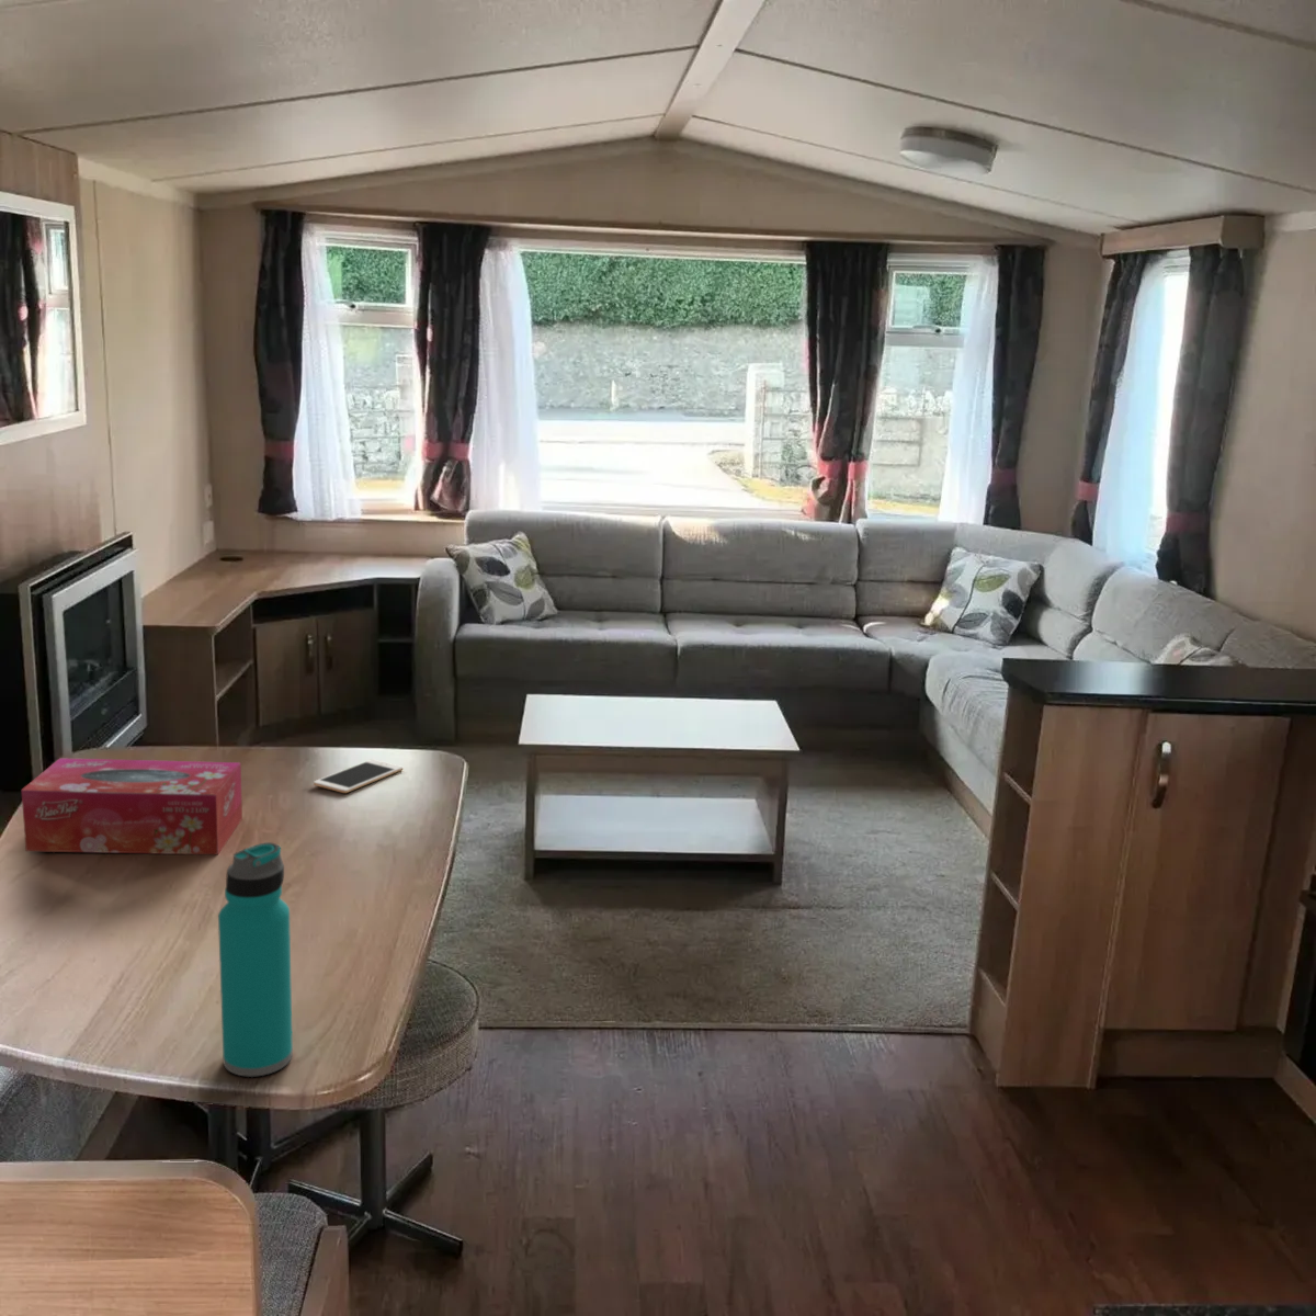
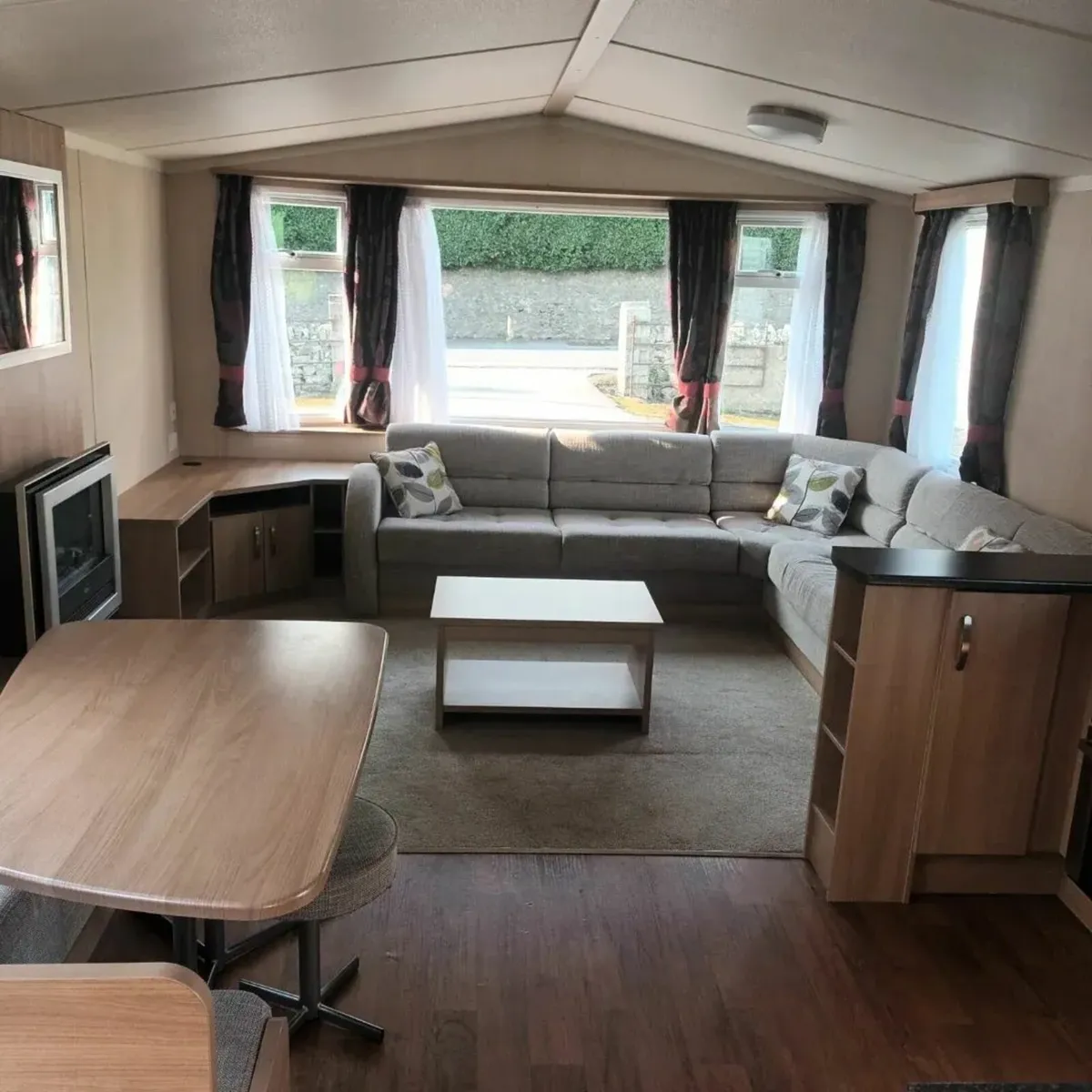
- water bottle [217,841,294,1079]
- tissue box [19,757,243,856]
- cell phone [312,758,404,794]
